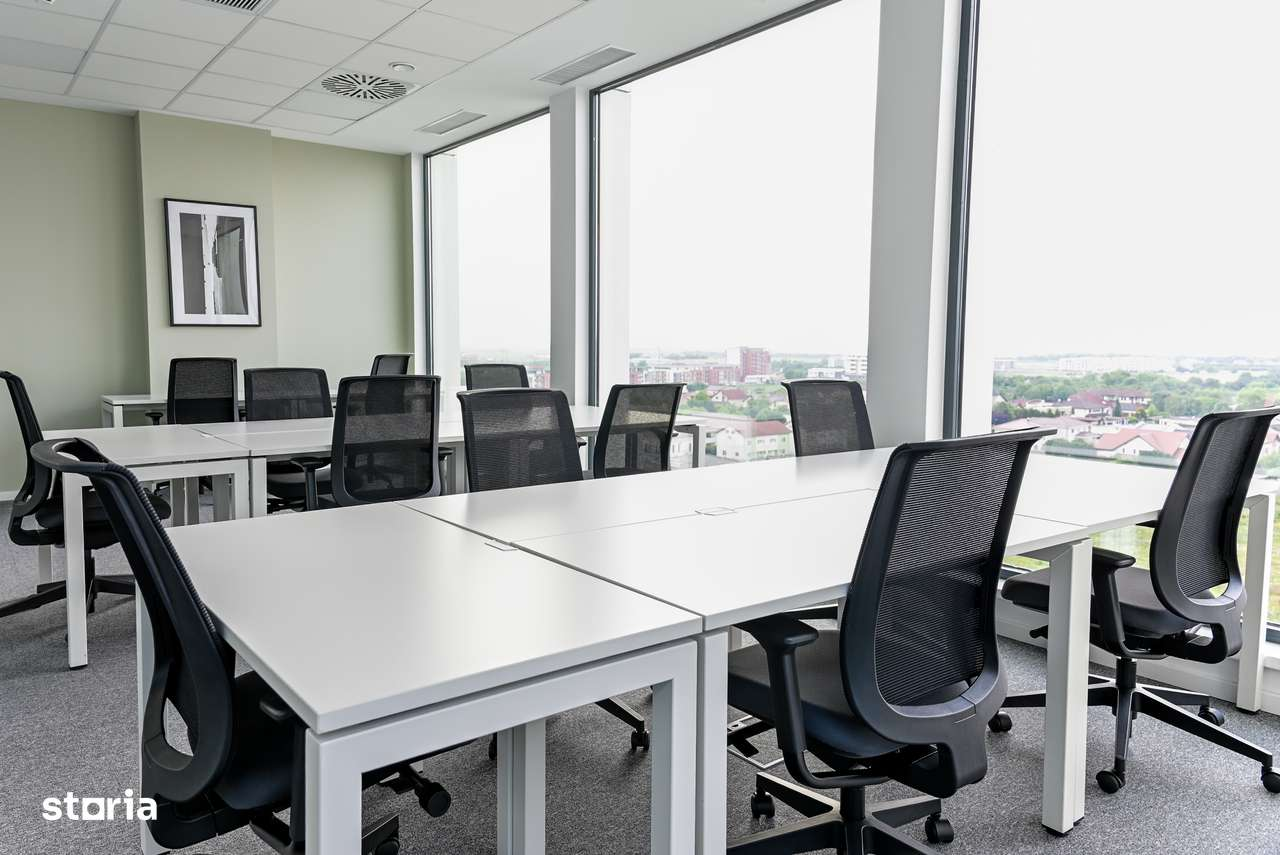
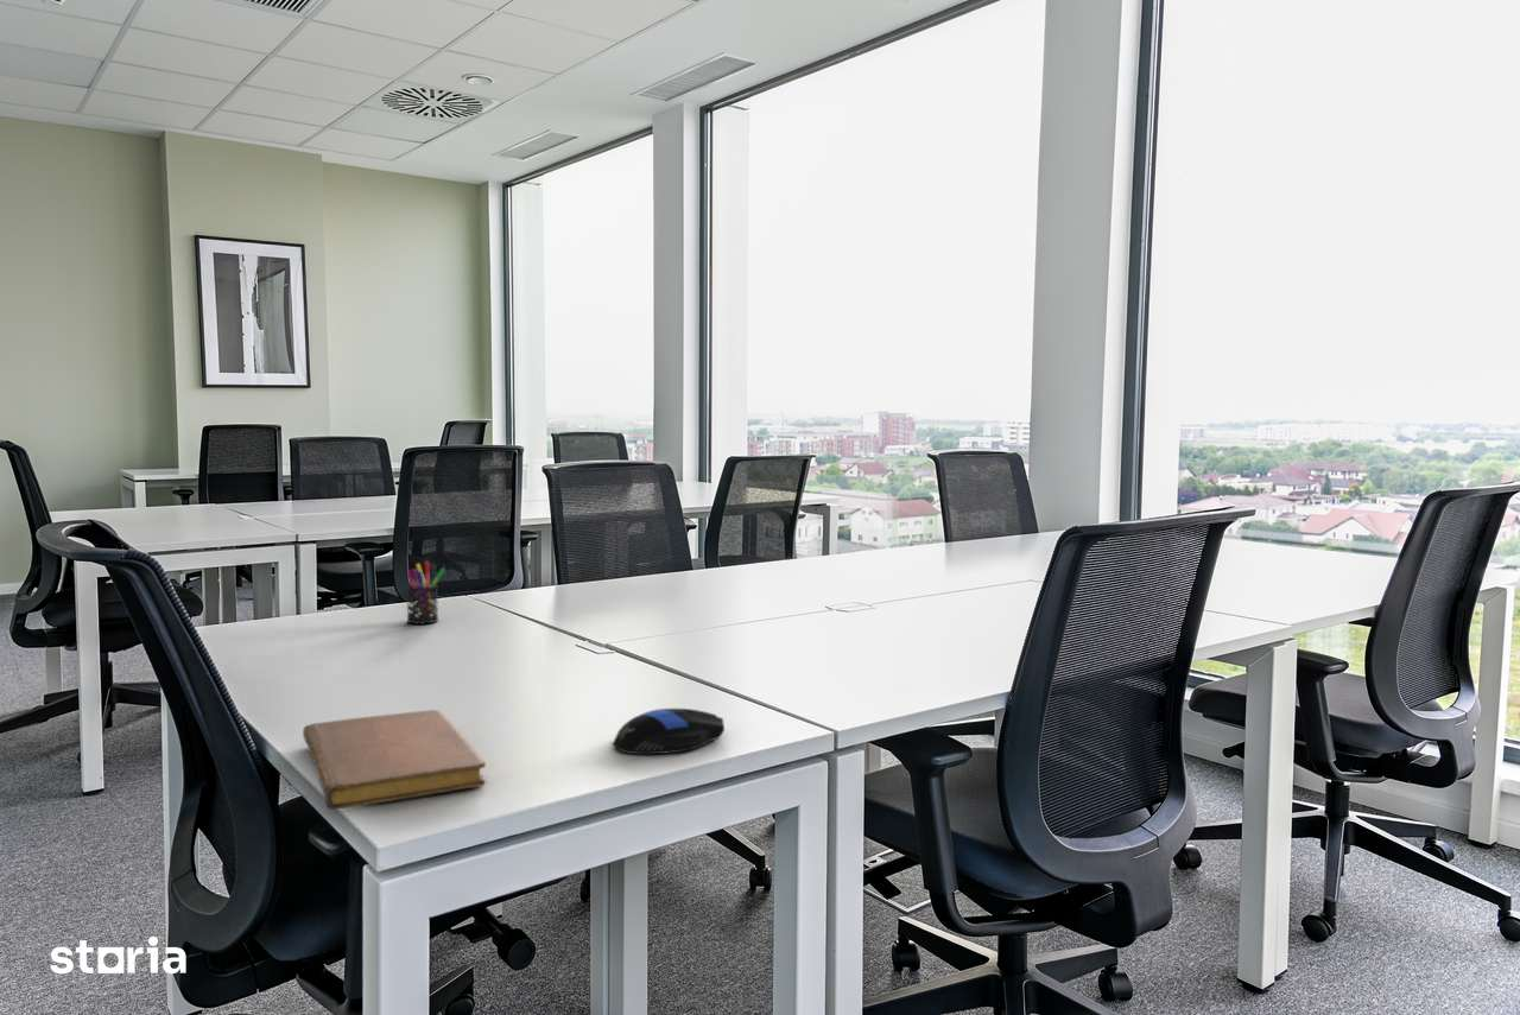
+ notebook [302,709,487,811]
+ pen holder [405,560,446,626]
+ computer mouse [612,708,726,755]
